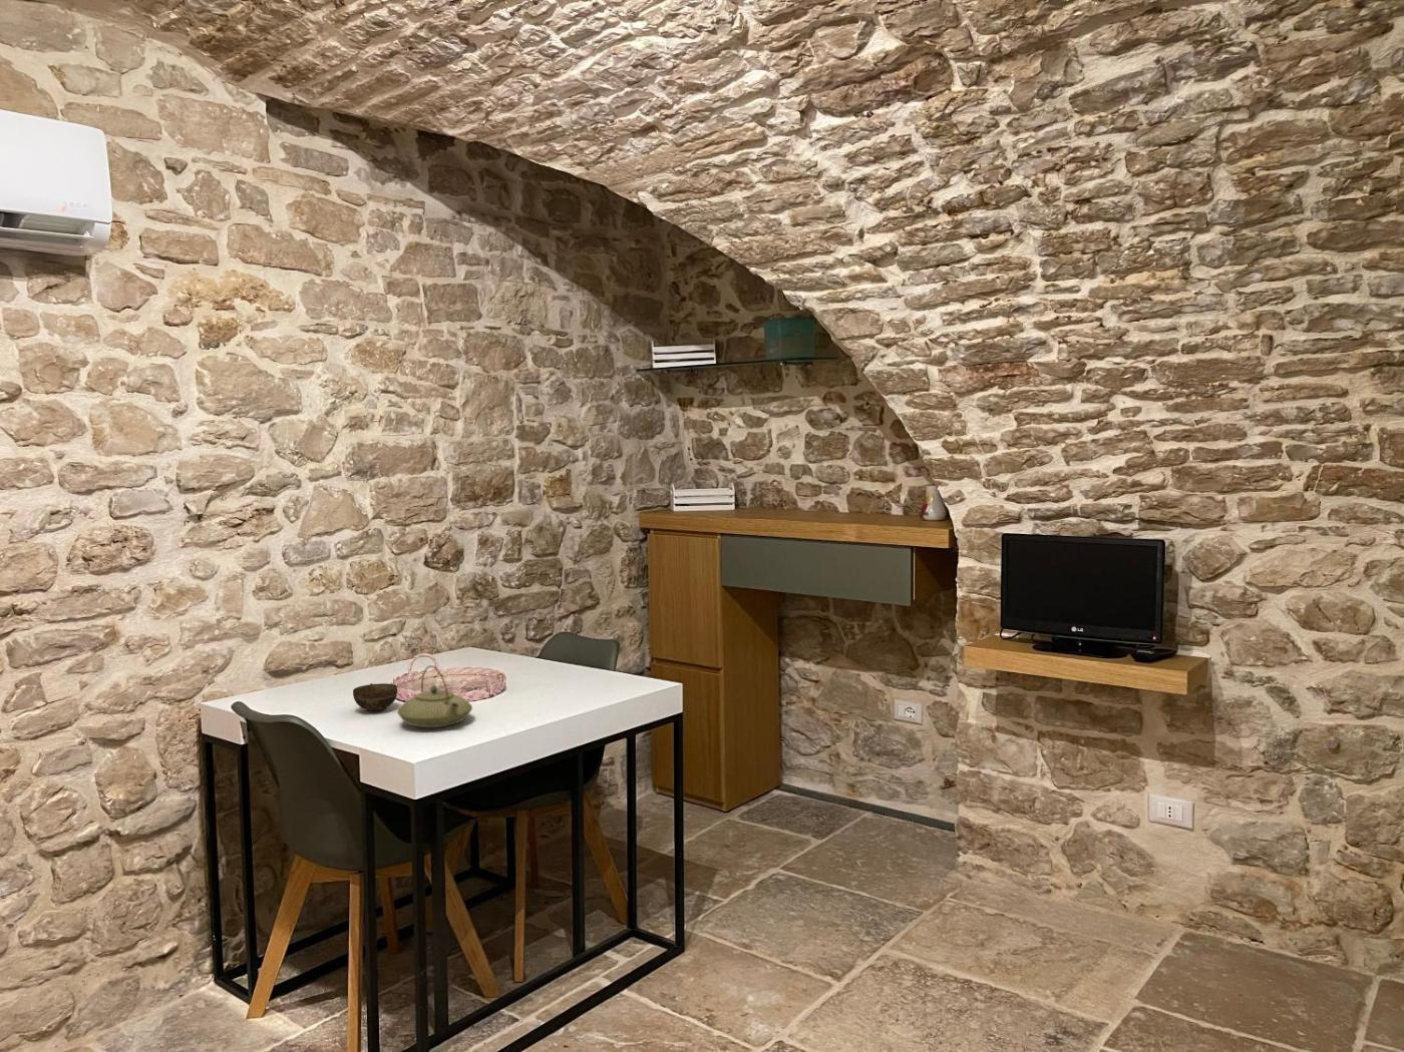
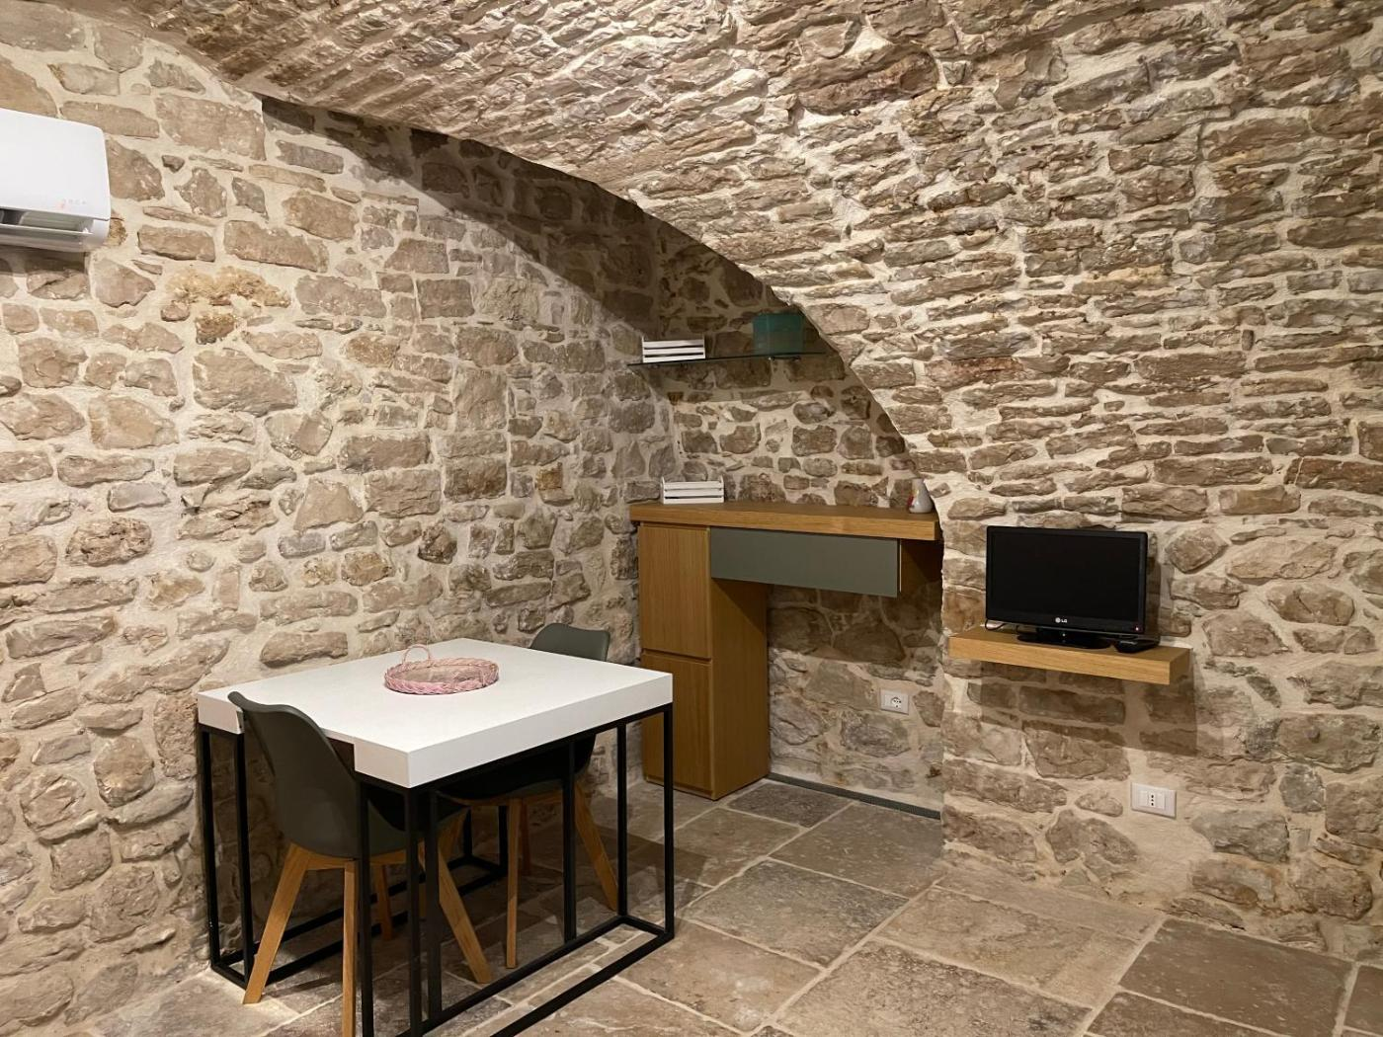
- teapot [396,664,473,728]
- cup [352,682,398,714]
